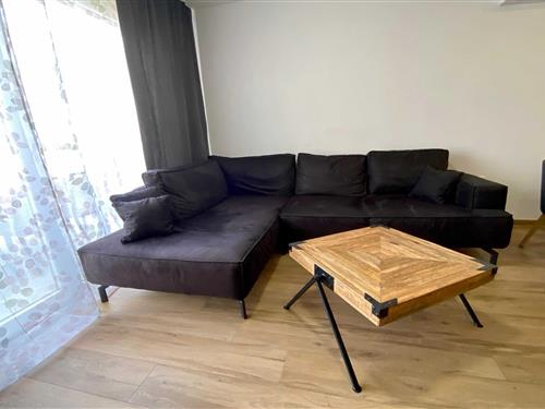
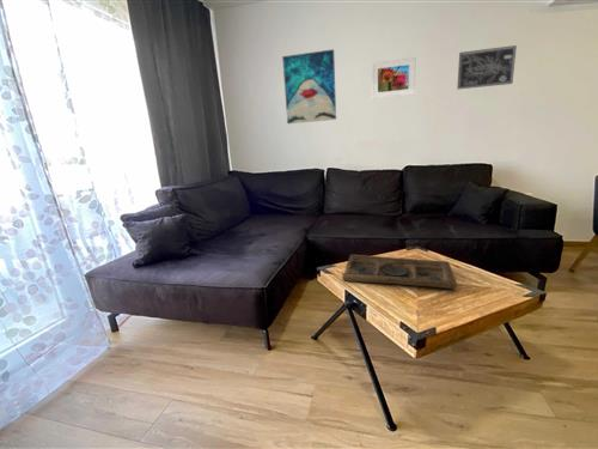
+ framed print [371,56,417,101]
+ wall art [281,48,337,125]
+ decorative tray [341,254,458,290]
+ wall art [456,44,518,91]
